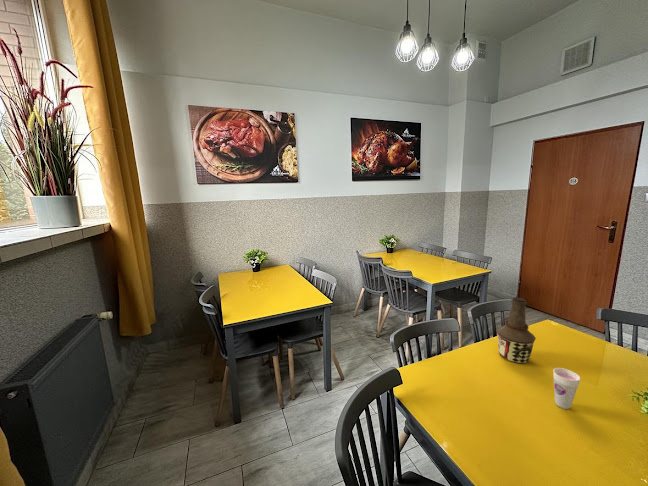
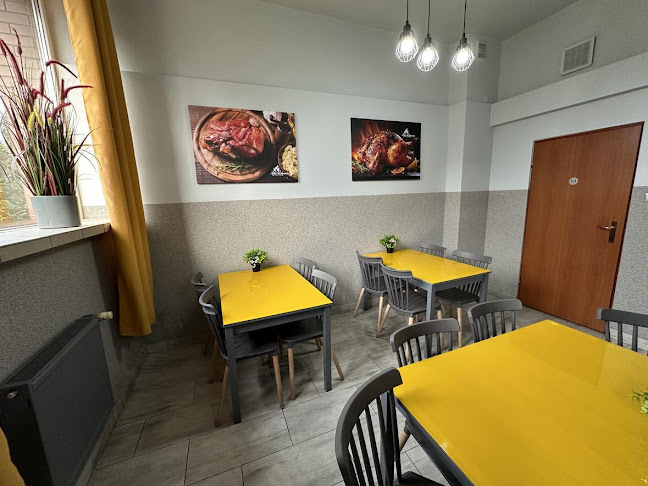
- bottle [496,296,537,365]
- cup [552,367,581,410]
